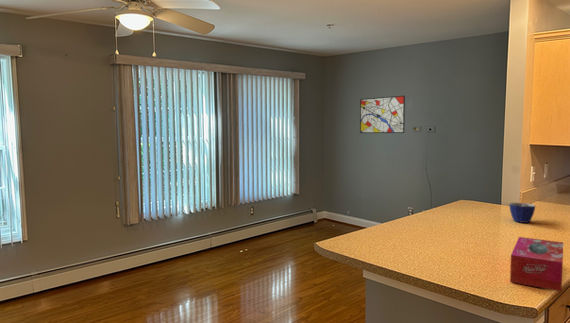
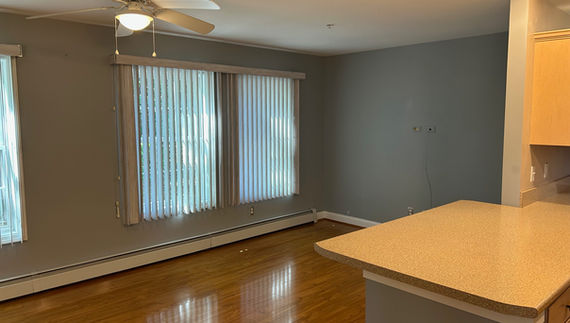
- tissue box [509,236,564,292]
- cup [508,202,536,224]
- wall art [359,95,406,134]
